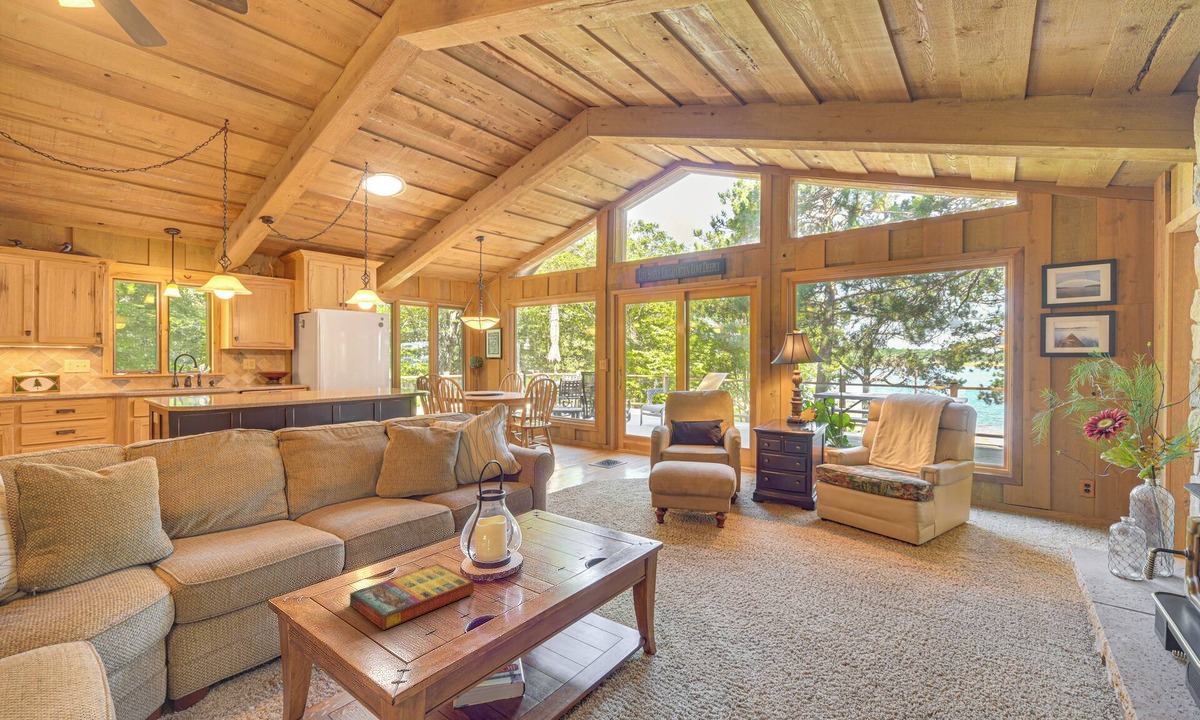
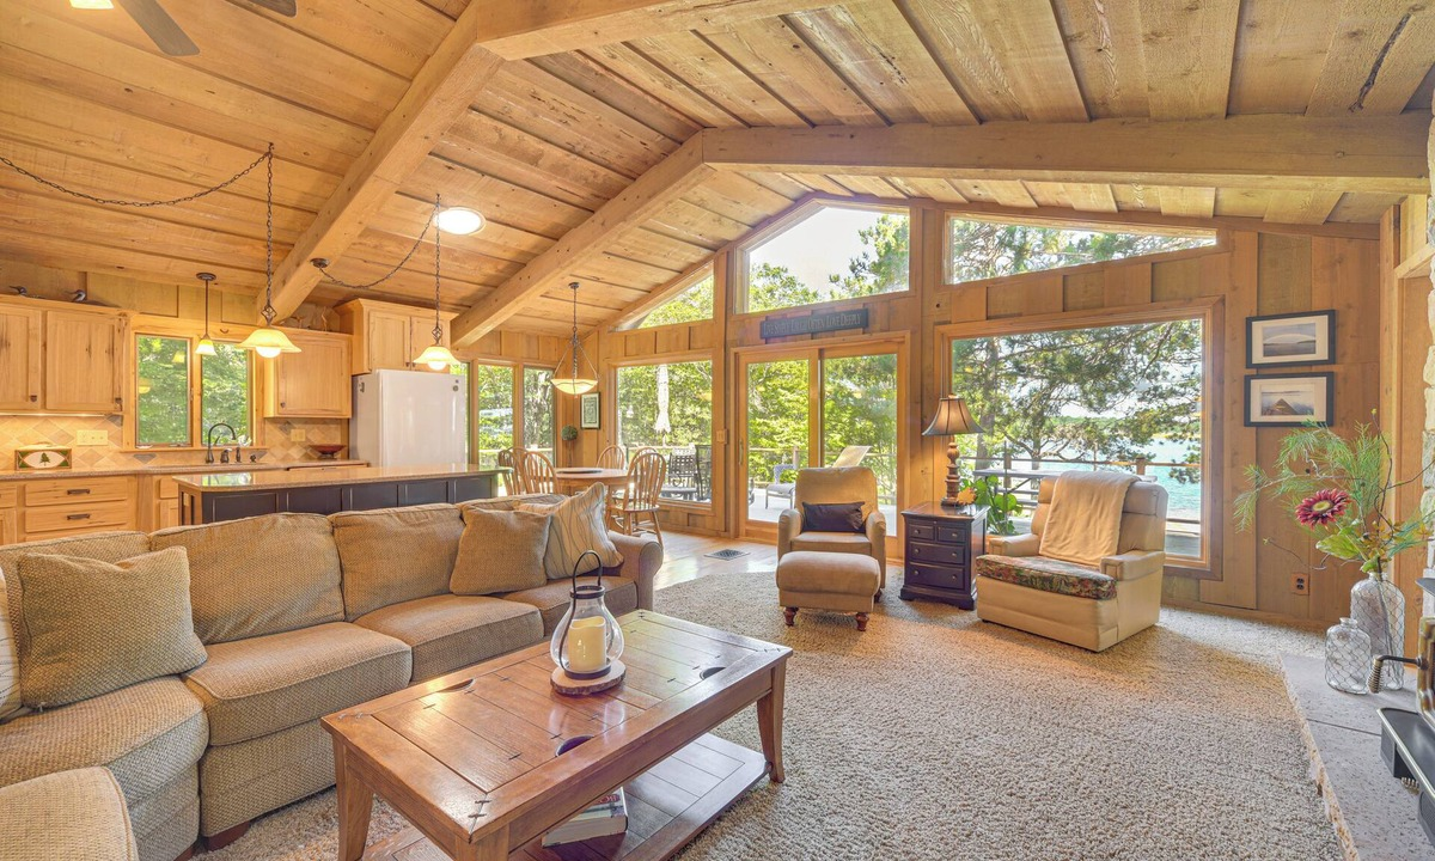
- game compilation box [349,563,475,631]
